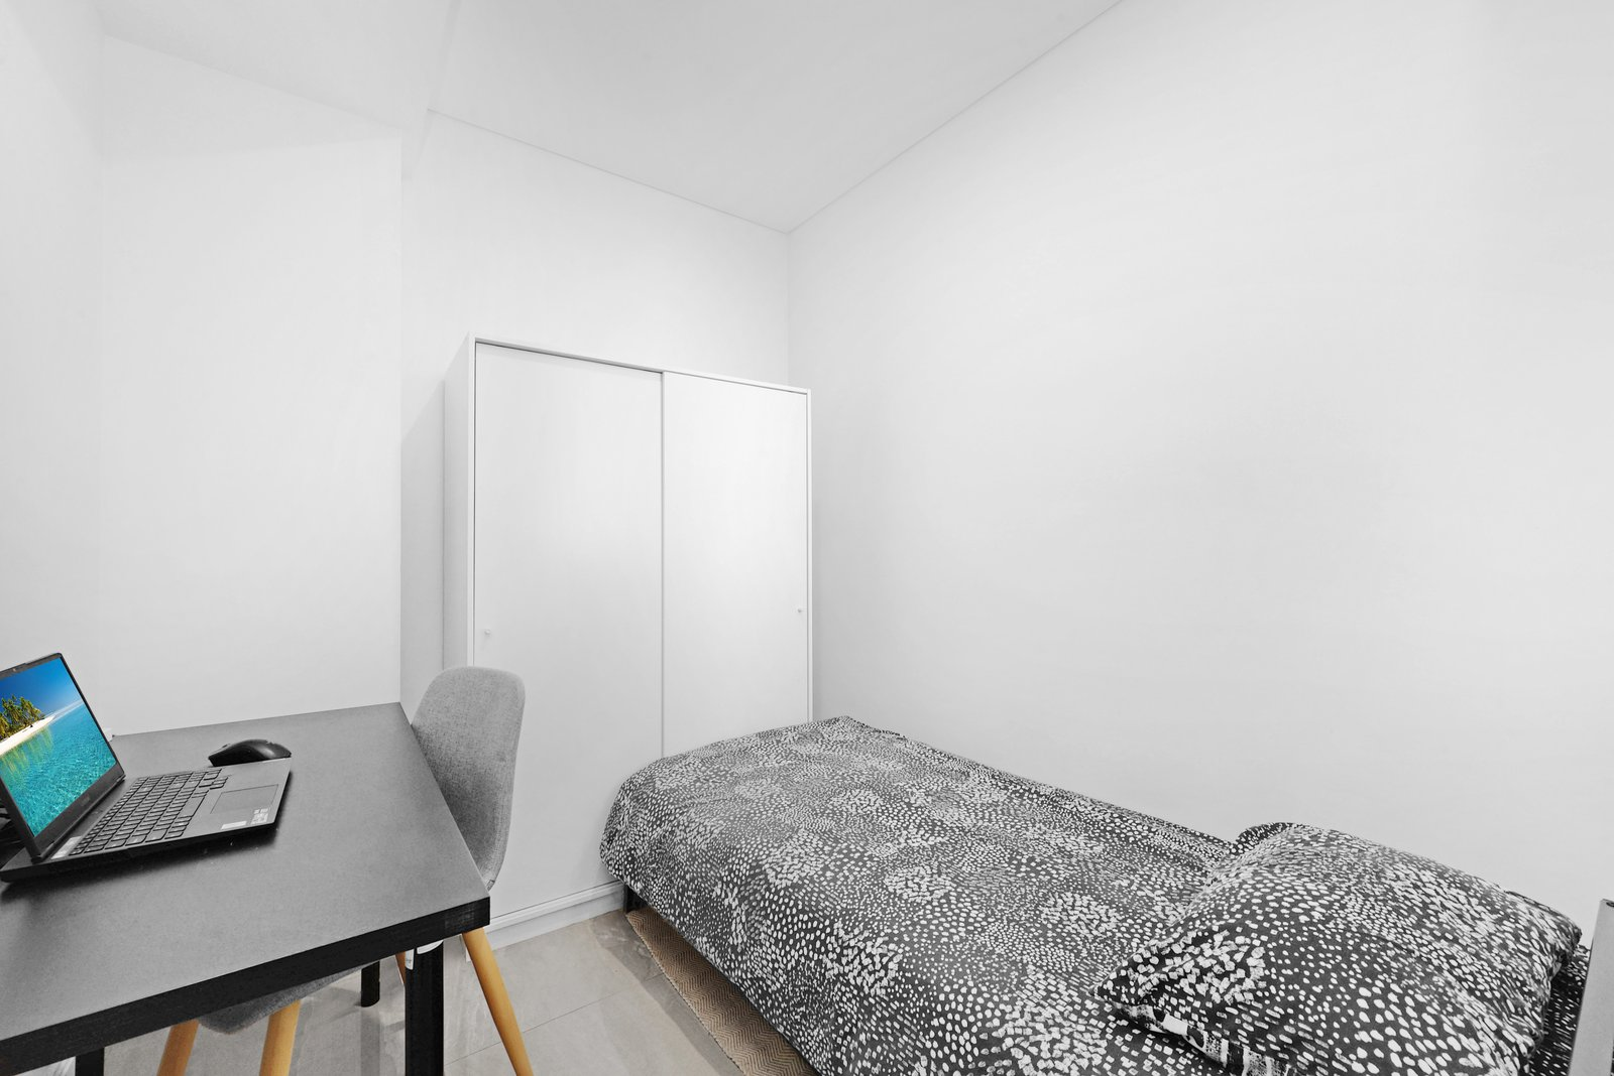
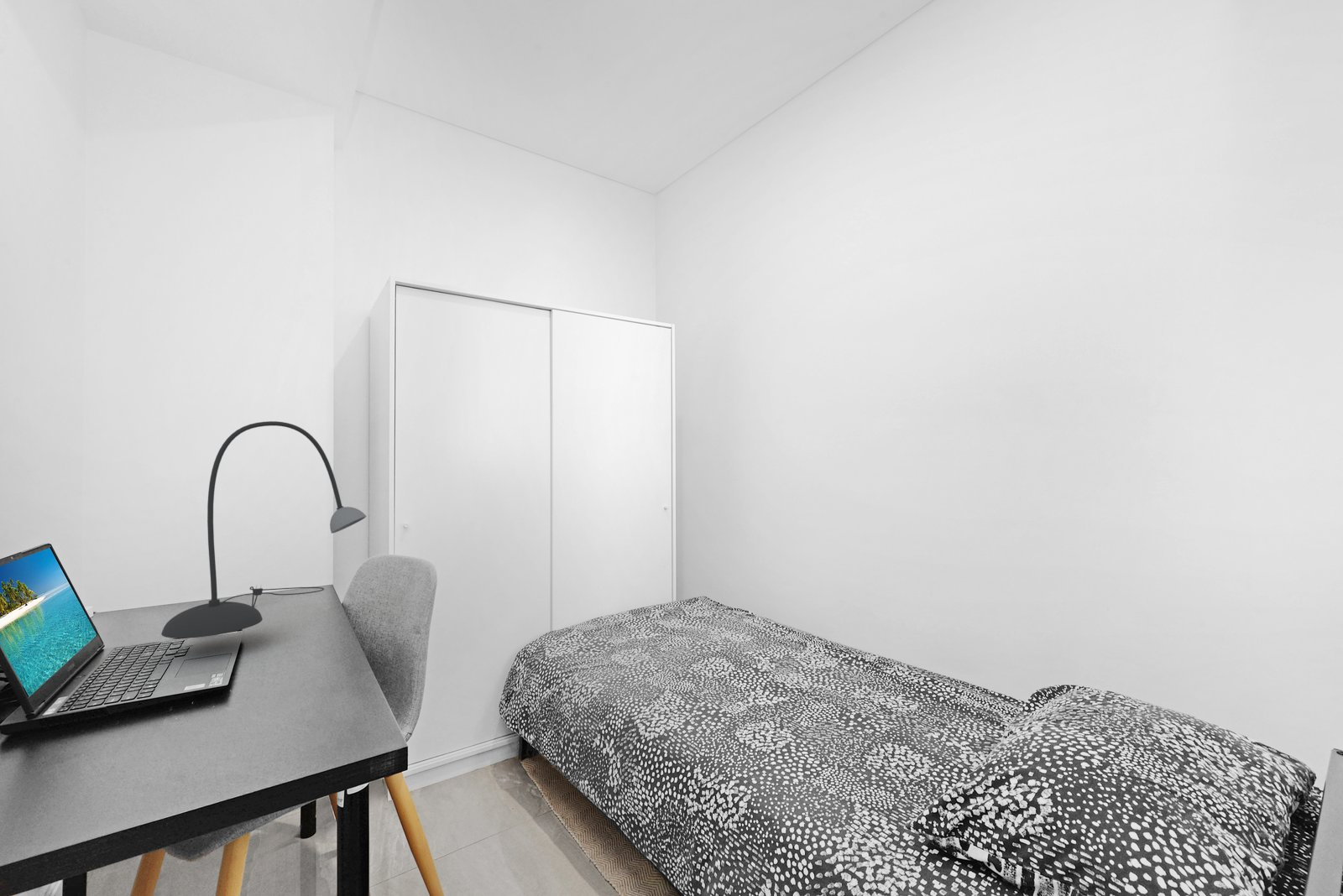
+ desk lamp [160,420,367,639]
